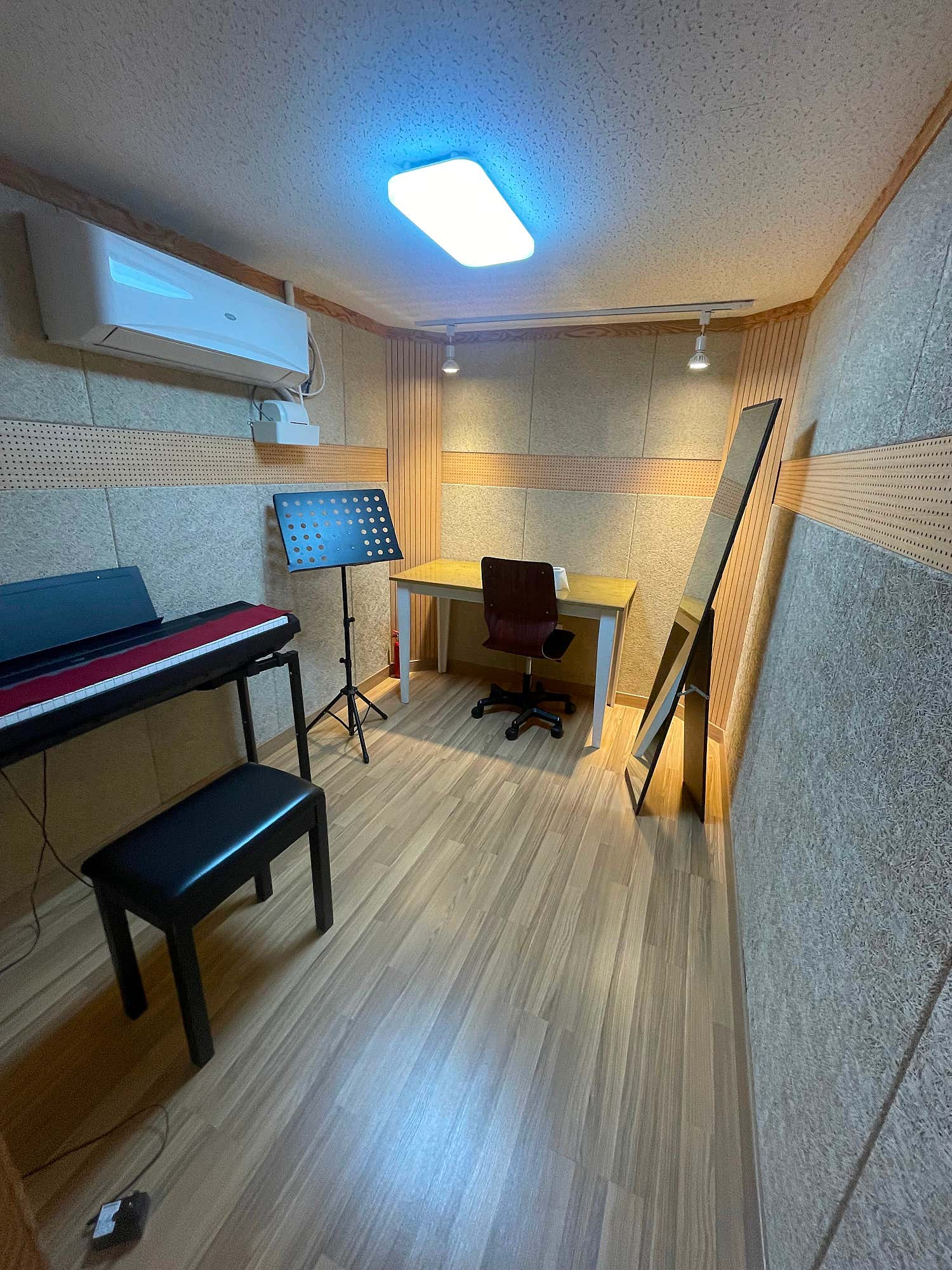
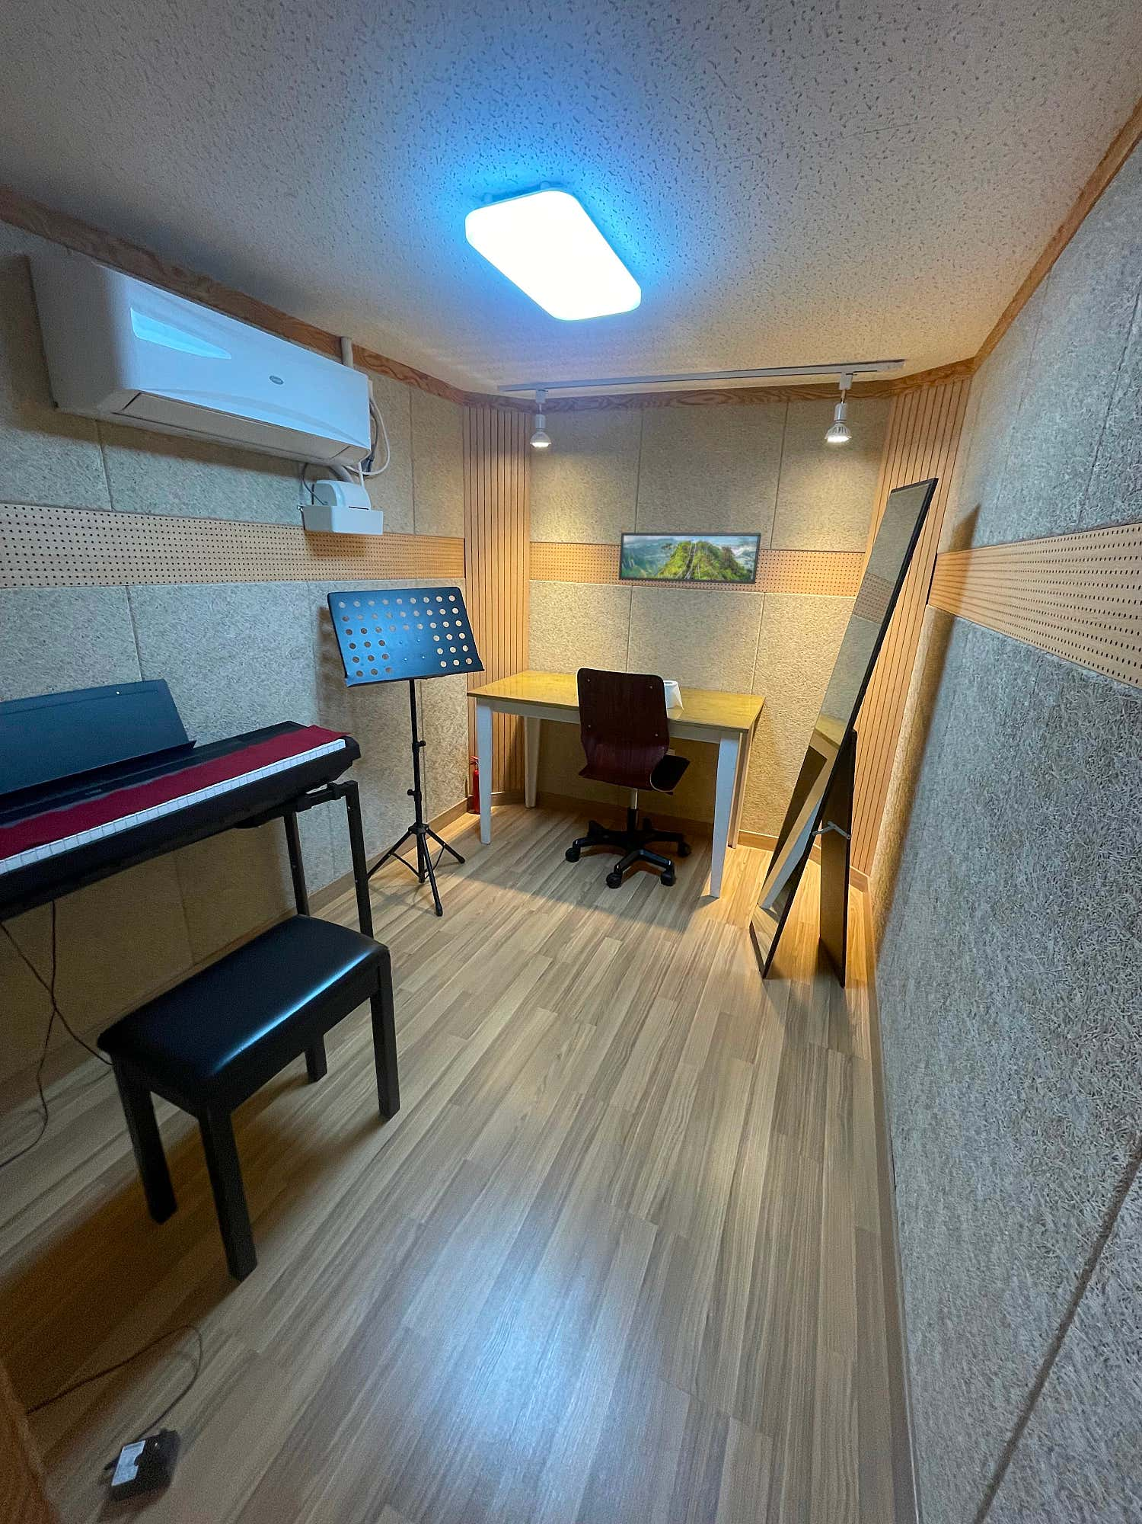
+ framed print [618,532,762,586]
